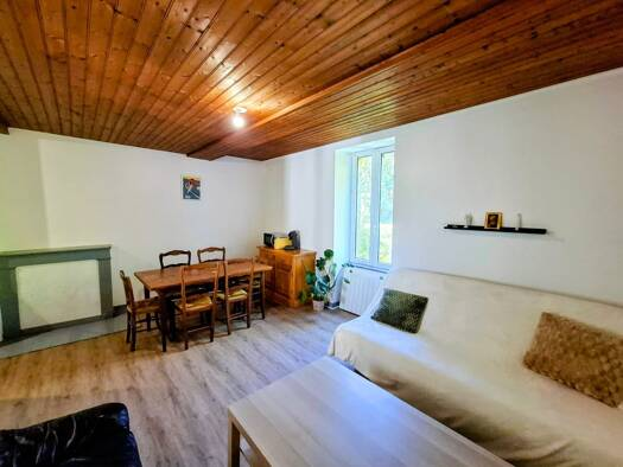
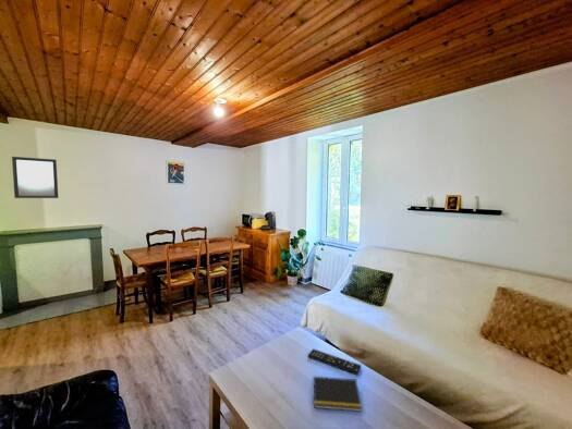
+ notepad [312,376,363,413]
+ remote control [307,347,362,376]
+ home mirror [11,156,59,199]
